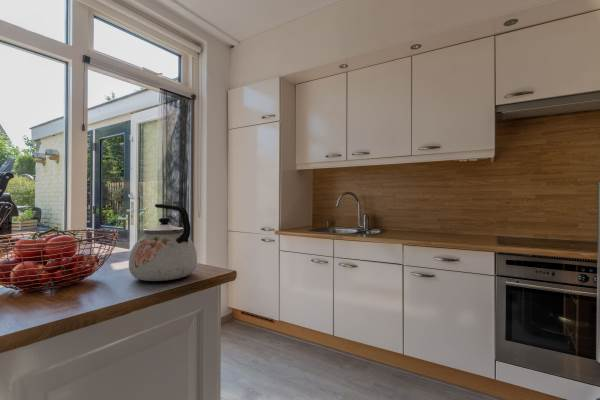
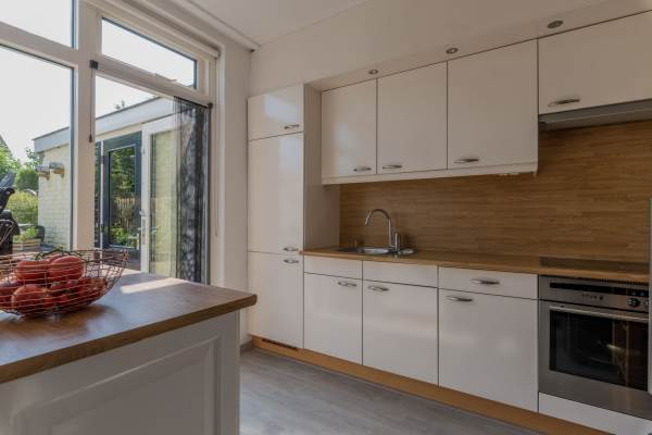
- kettle [128,203,198,282]
